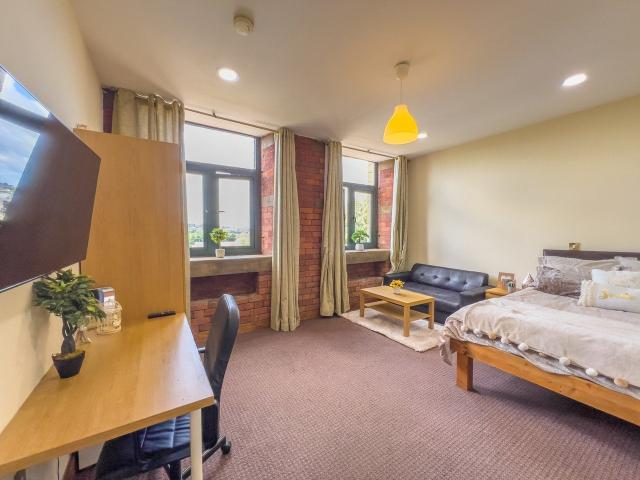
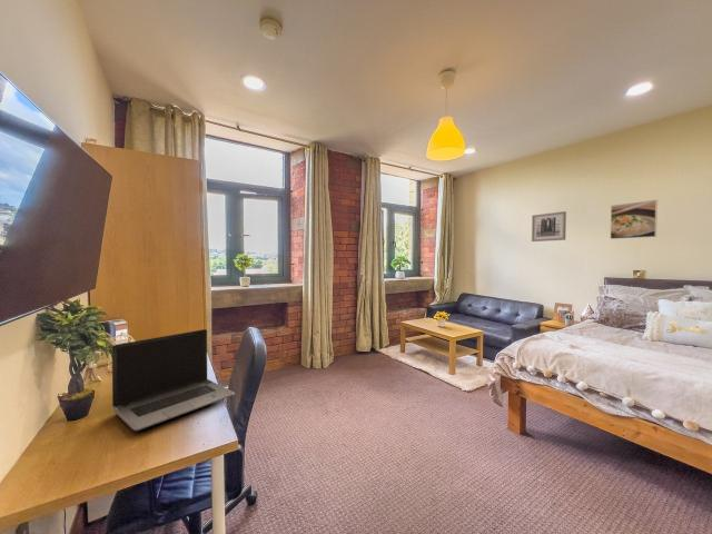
+ laptop computer [111,328,236,432]
+ wall art [531,210,567,243]
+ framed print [610,199,659,240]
